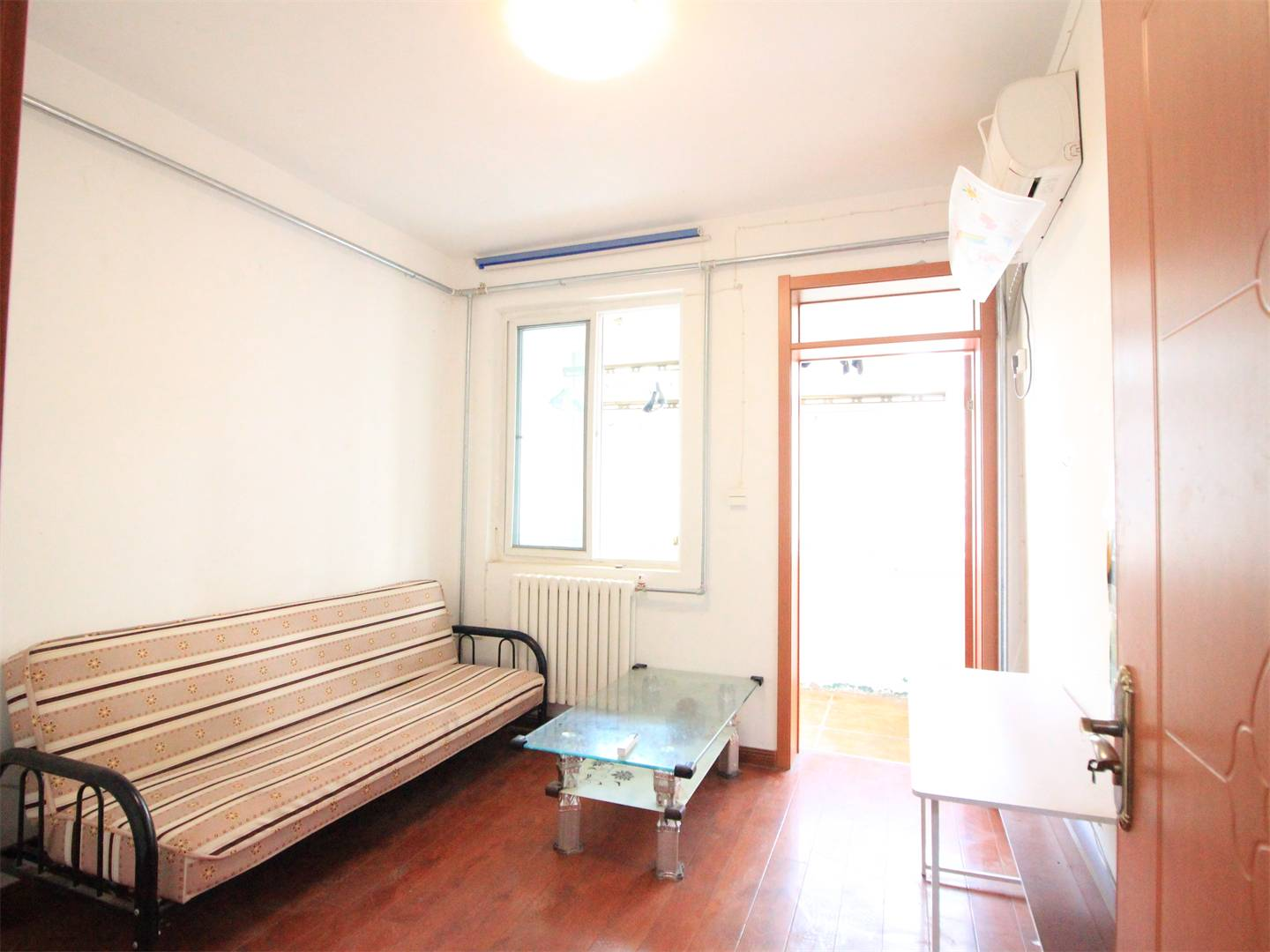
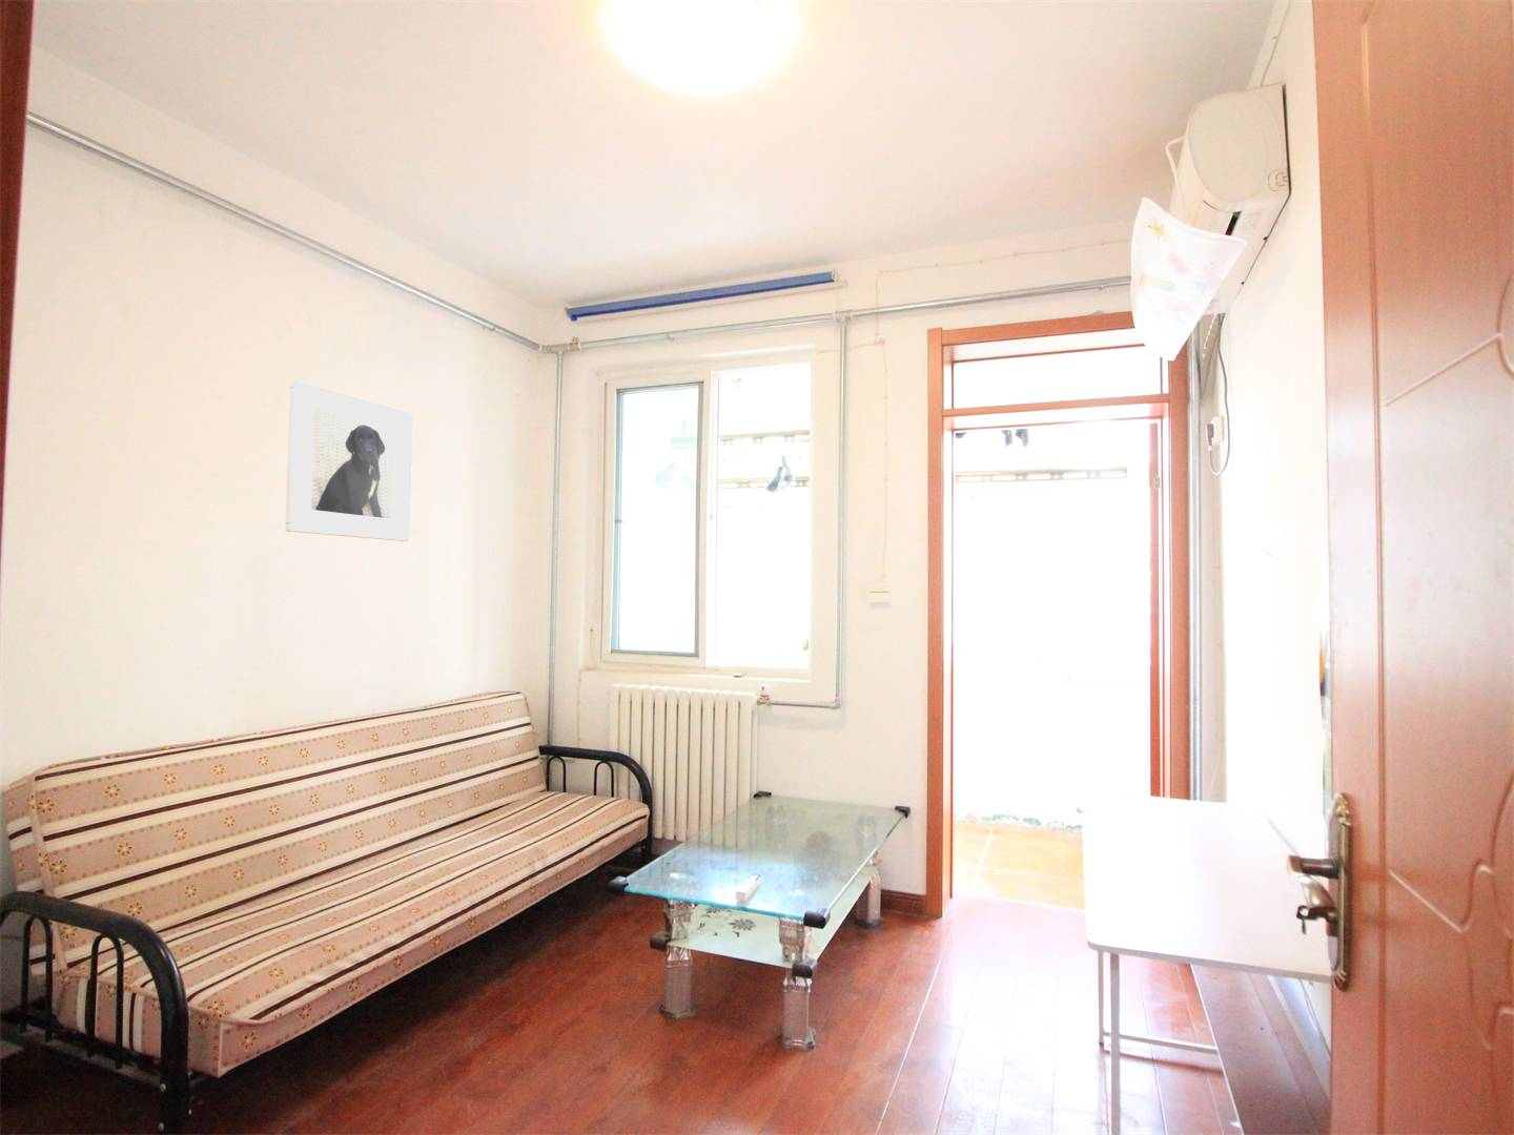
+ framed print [284,379,414,542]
